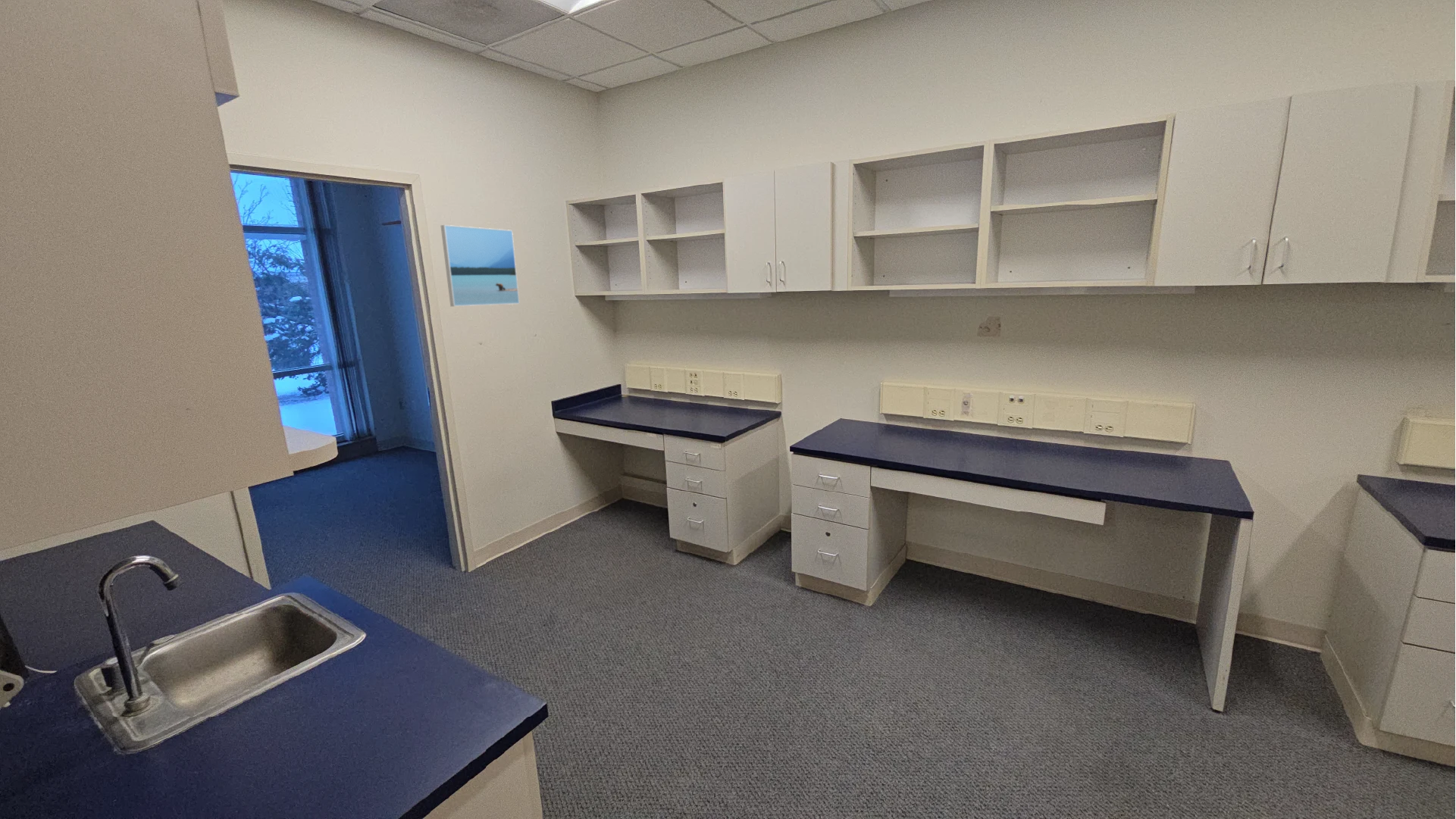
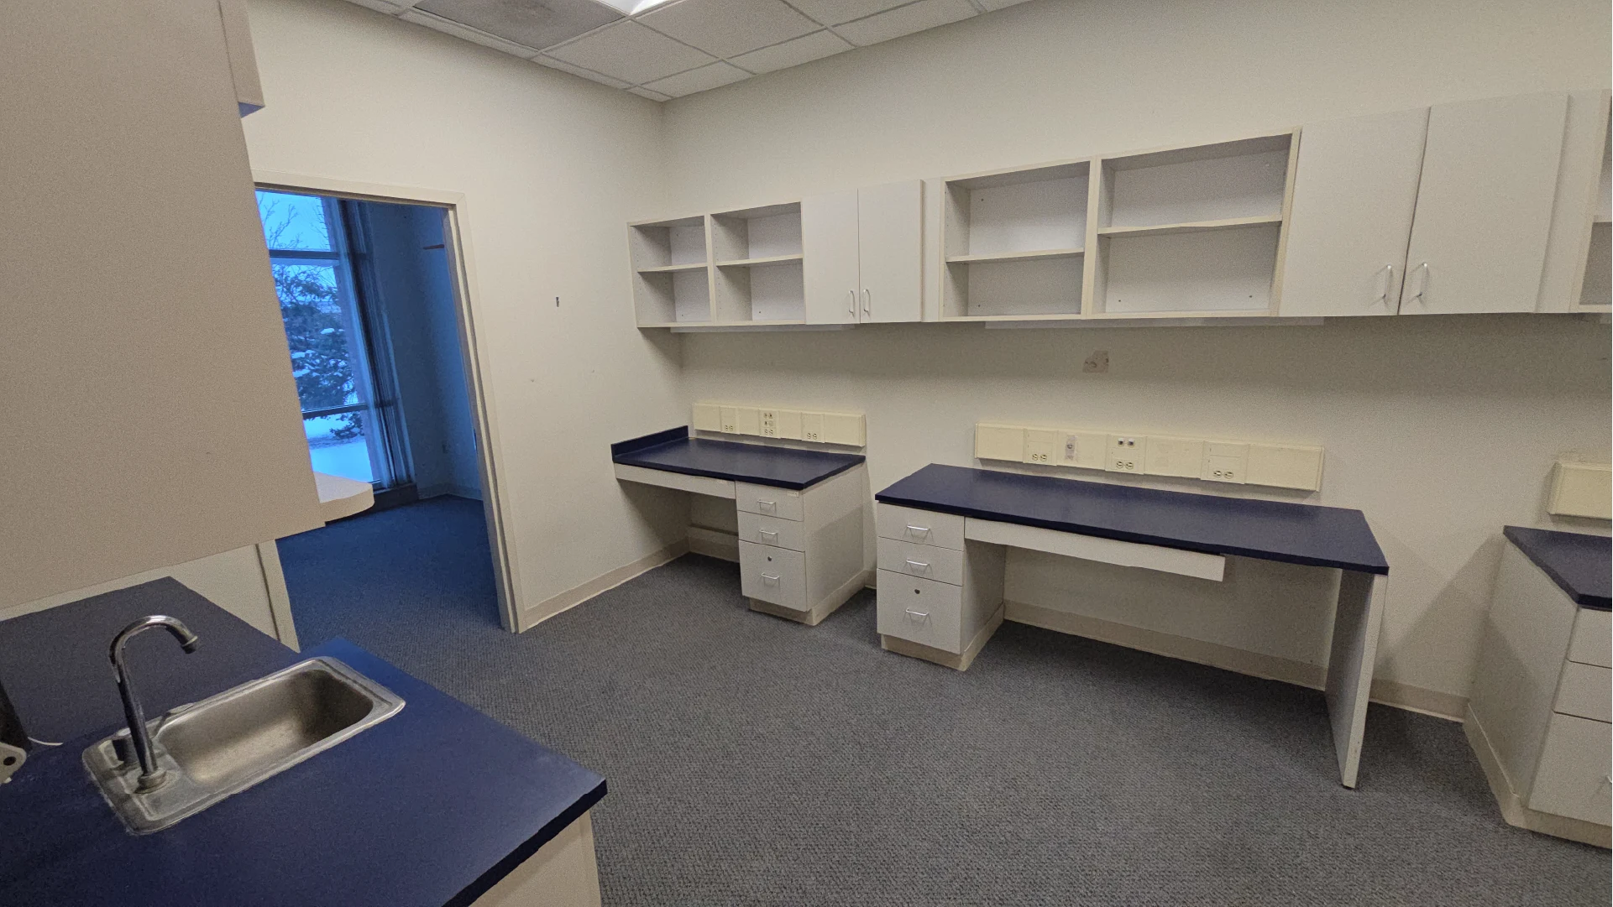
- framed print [440,224,521,307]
